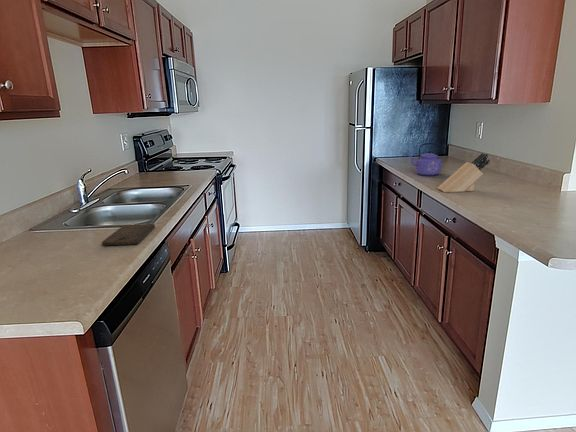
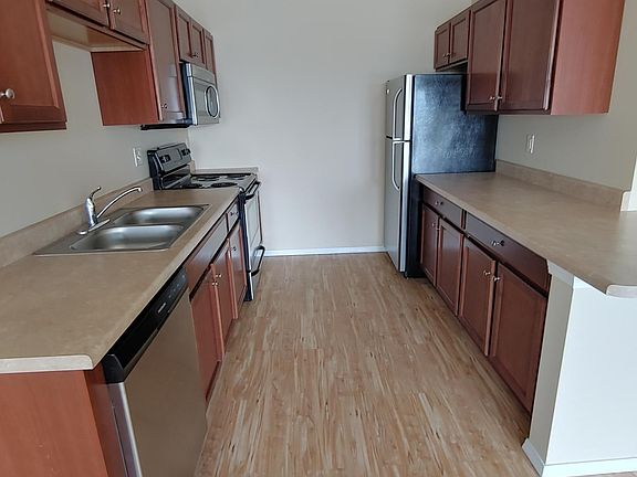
- kettle [407,142,442,177]
- cutting board [101,224,156,246]
- knife block [437,152,491,193]
